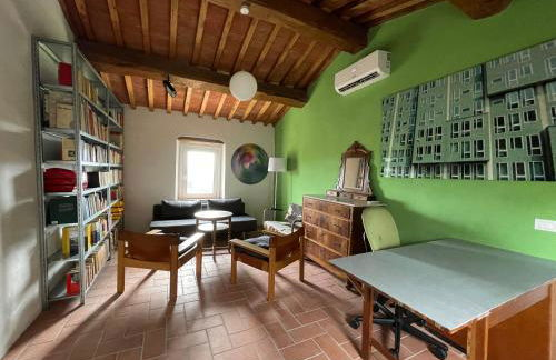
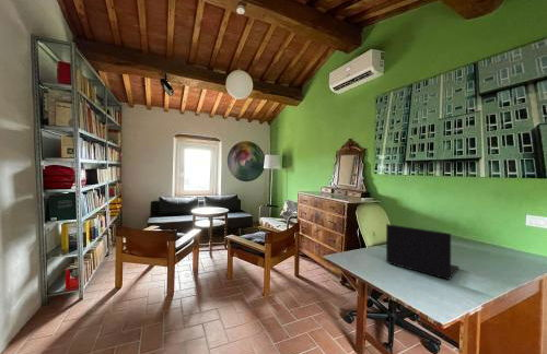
+ laptop [385,223,461,281]
